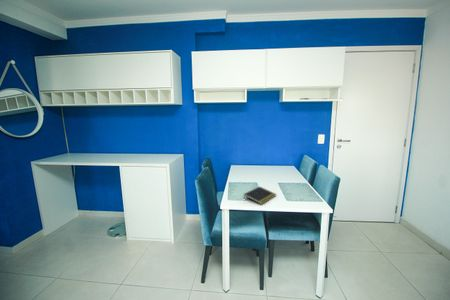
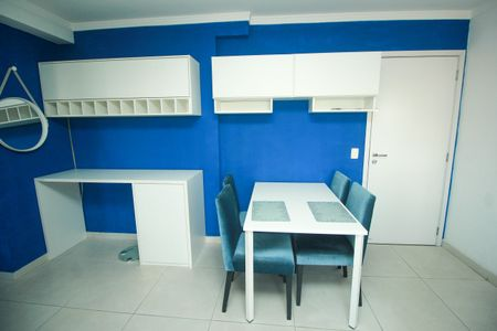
- notepad [243,186,277,205]
